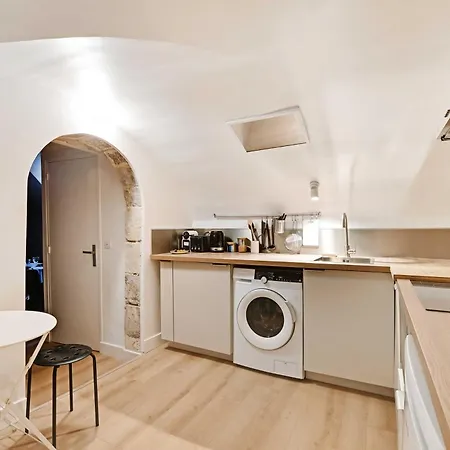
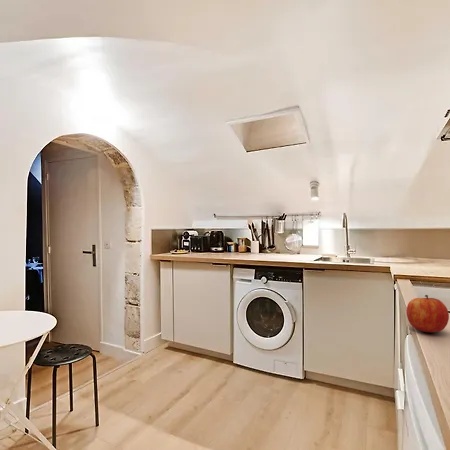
+ apple [406,294,450,333]
